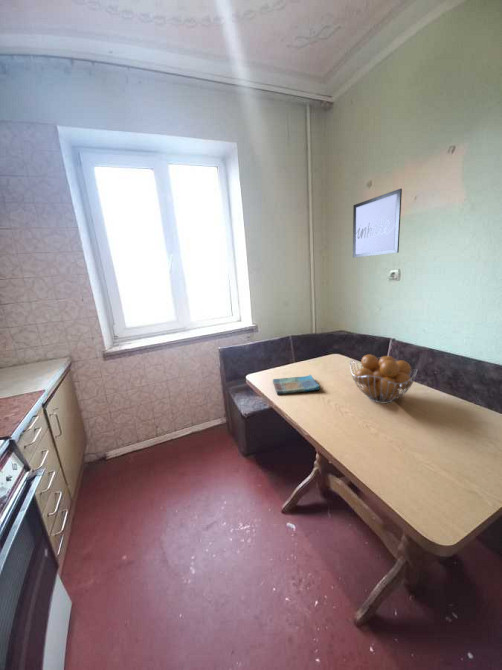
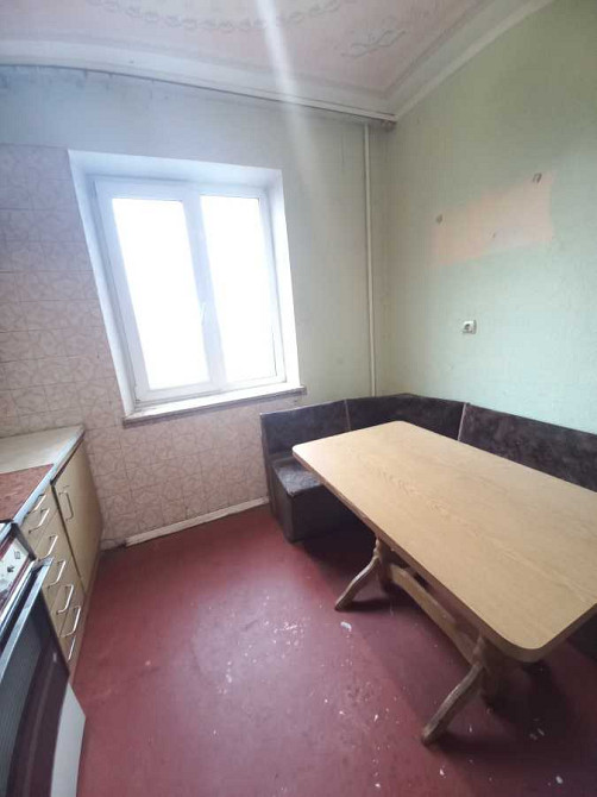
- dish towel [272,374,321,395]
- fruit basket [349,354,418,404]
- wall art [352,188,403,259]
